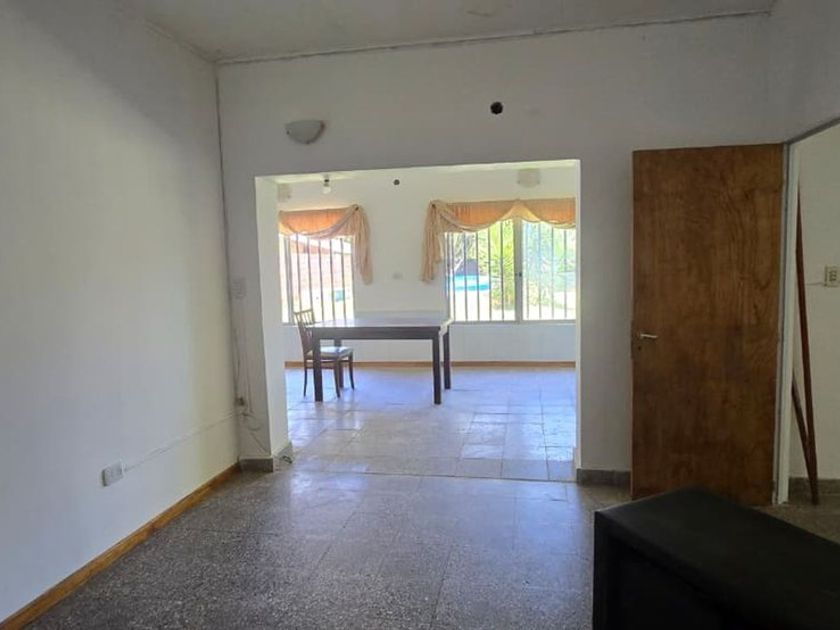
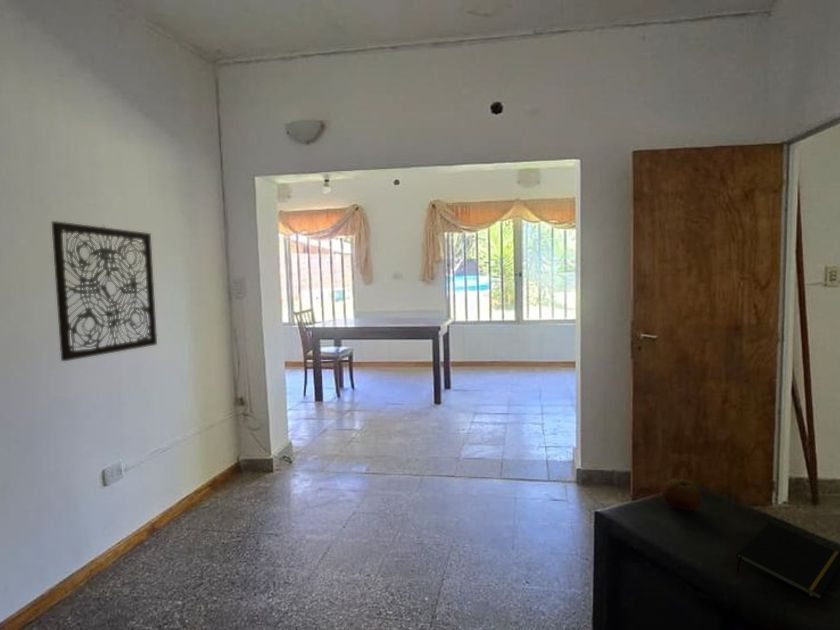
+ wall art [51,220,158,362]
+ fruit [661,478,703,511]
+ notepad [735,521,840,601]
